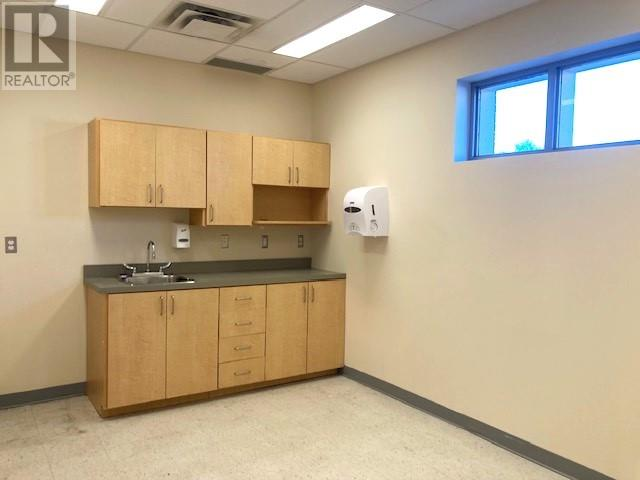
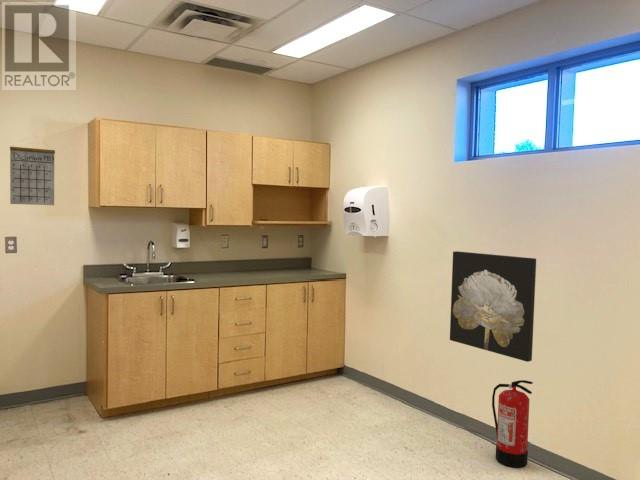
+ wall art [449,250,537,363]
+ fire extinguisher [491,379,534,469]
+ calendar [9,135,56,206]
